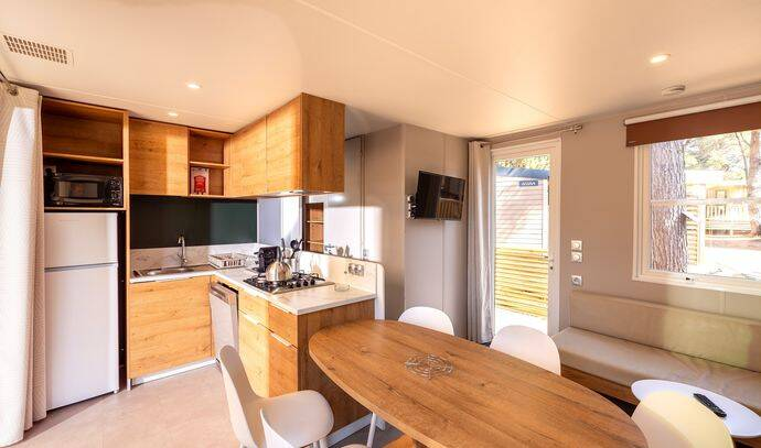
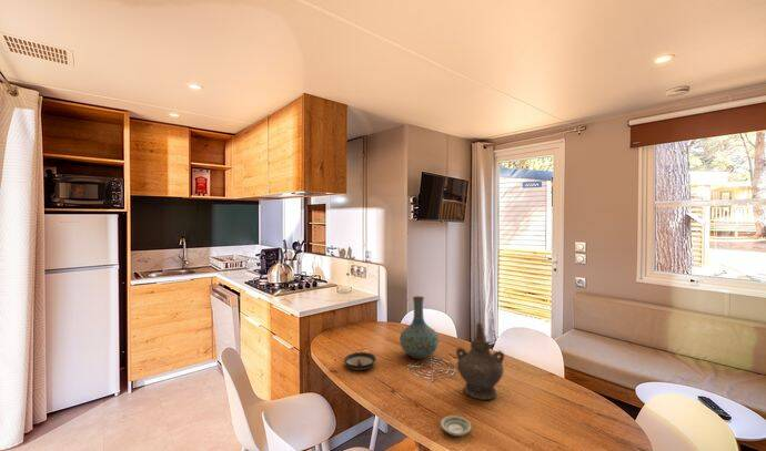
+ saucer [440,414,472,437]
+ vase [399,295,440,360]
+ saucer [343,351,377,371]
+ ceremonial vessel [455,321,506,401]
